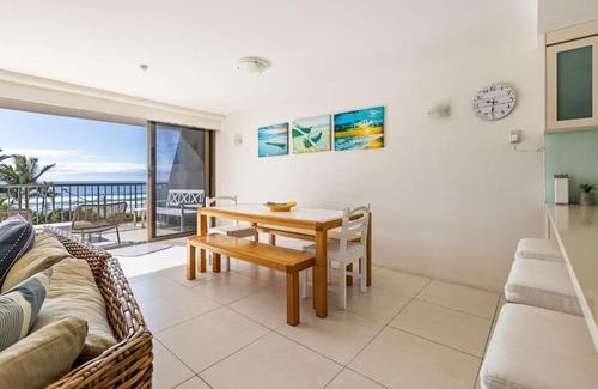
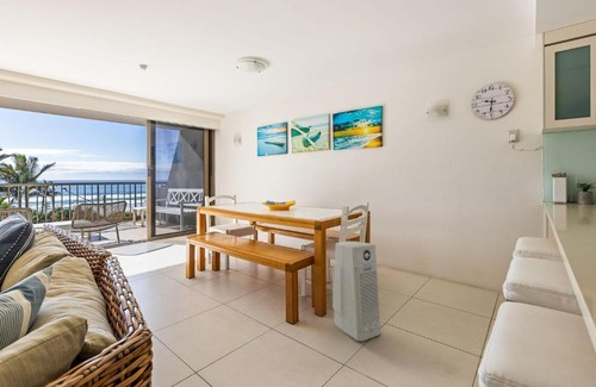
+ air purifier [331,241,381,342]
